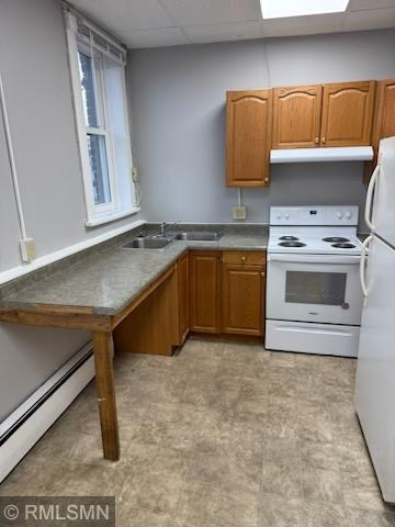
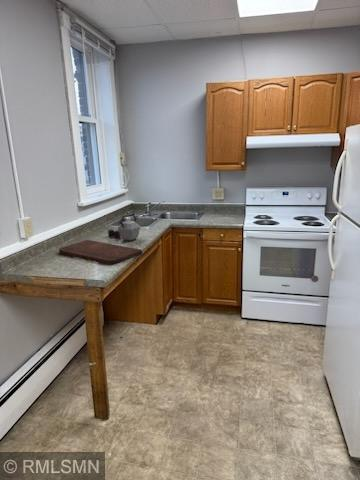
+ kettle [107,212,141,242]
+ cutting board [58,239,143,265]
